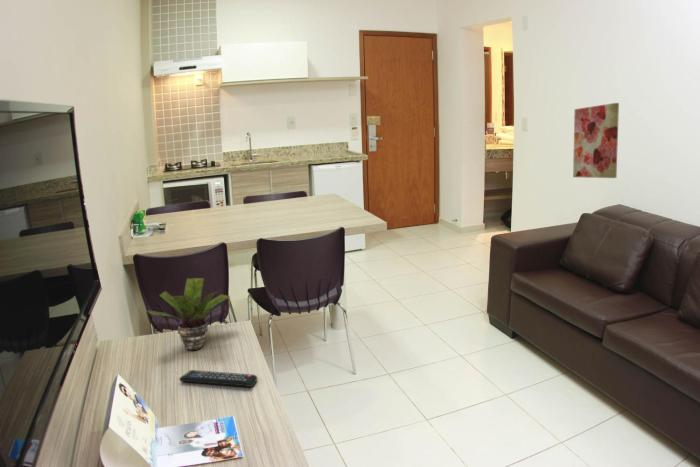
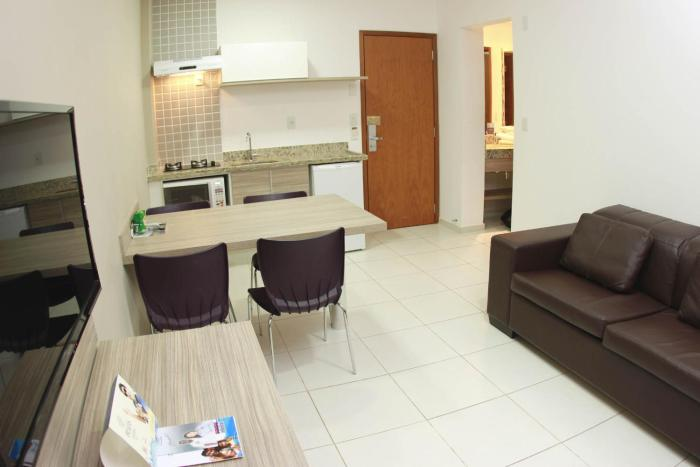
- remote control [178,369,258,388]
- wall art [572,102,620,179]
- potted plant [146,277,230,351]
